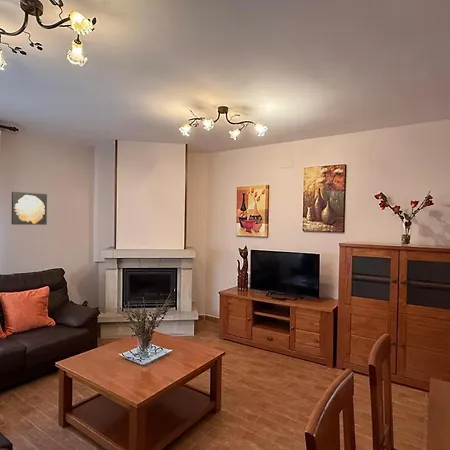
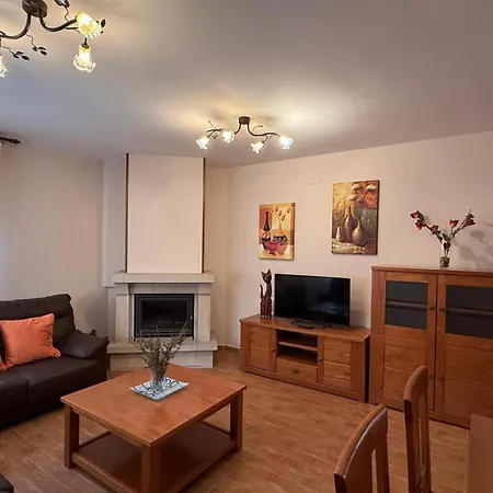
- wall art [11,191,48,226]
